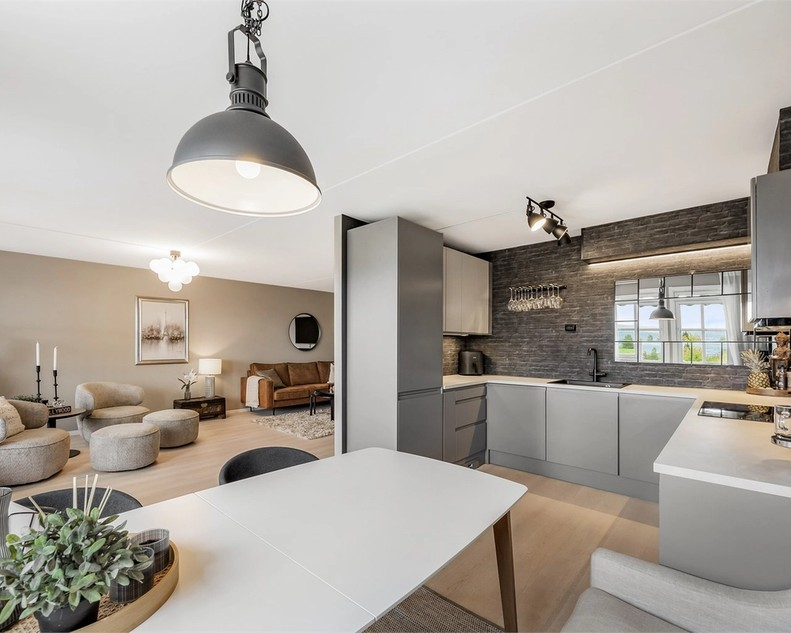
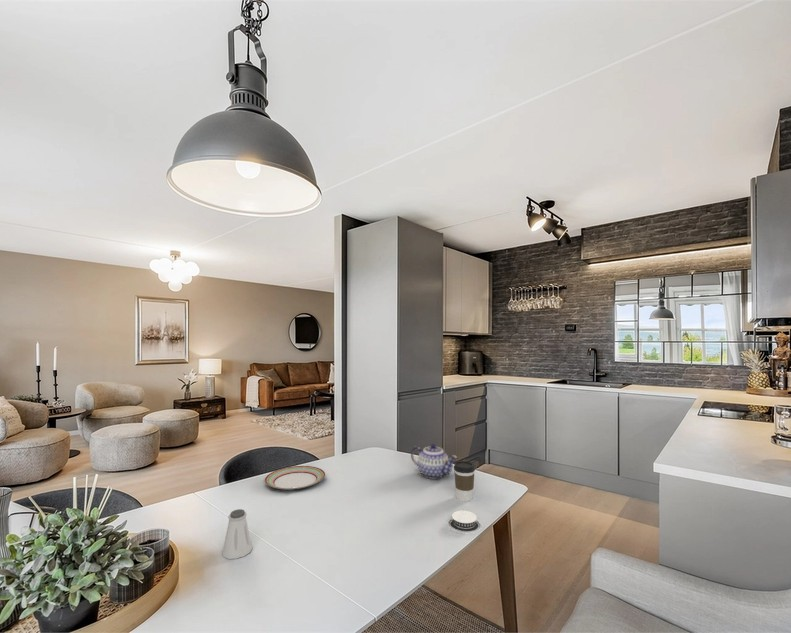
+ coffee cup [453,460,476,502]
+ saltshaker [222,508,253,560]
+ architectural model [447,510,482,534]
+ plate [264,465,326,491]
+ teapot [410,443,458,480]
